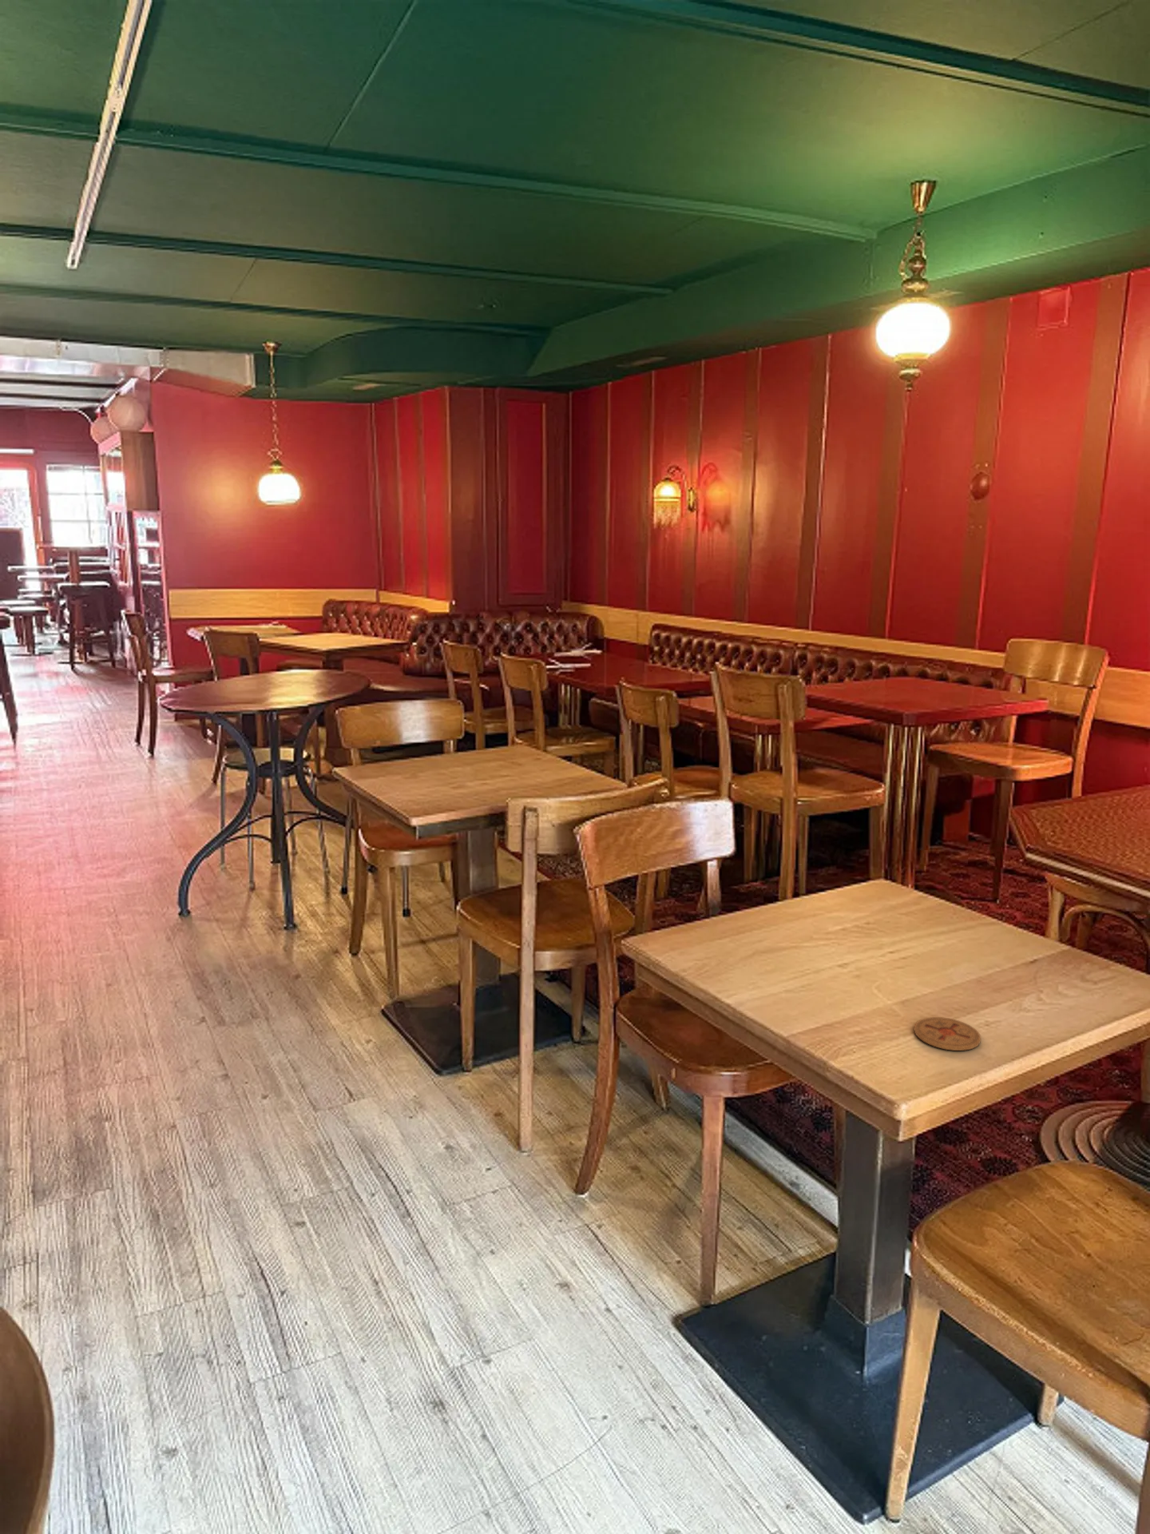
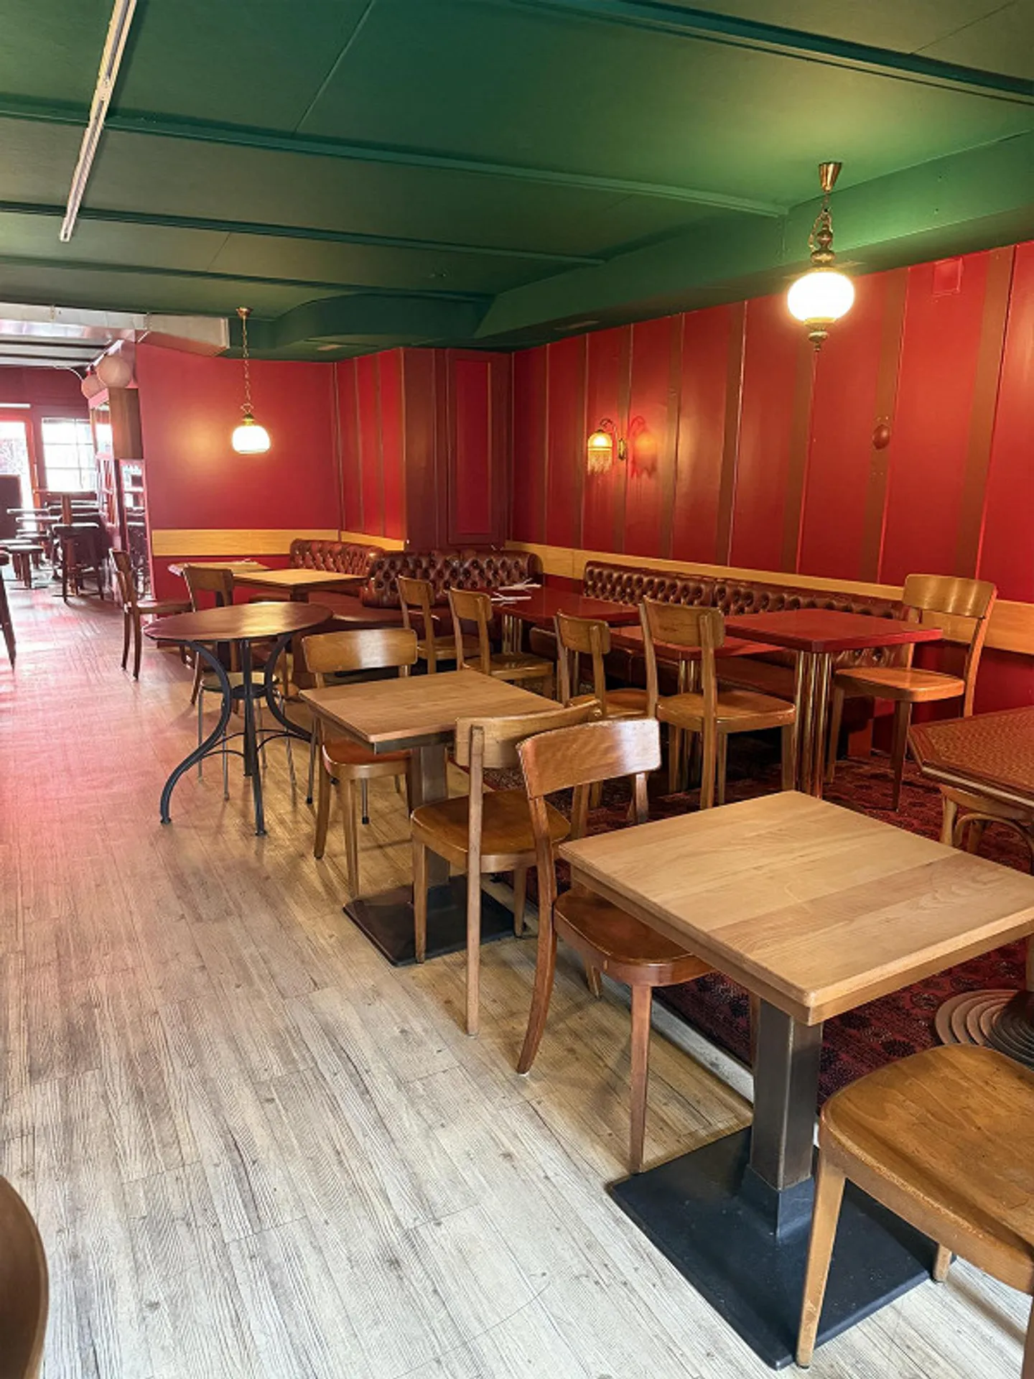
- coaster [913,1016,982,1051]
